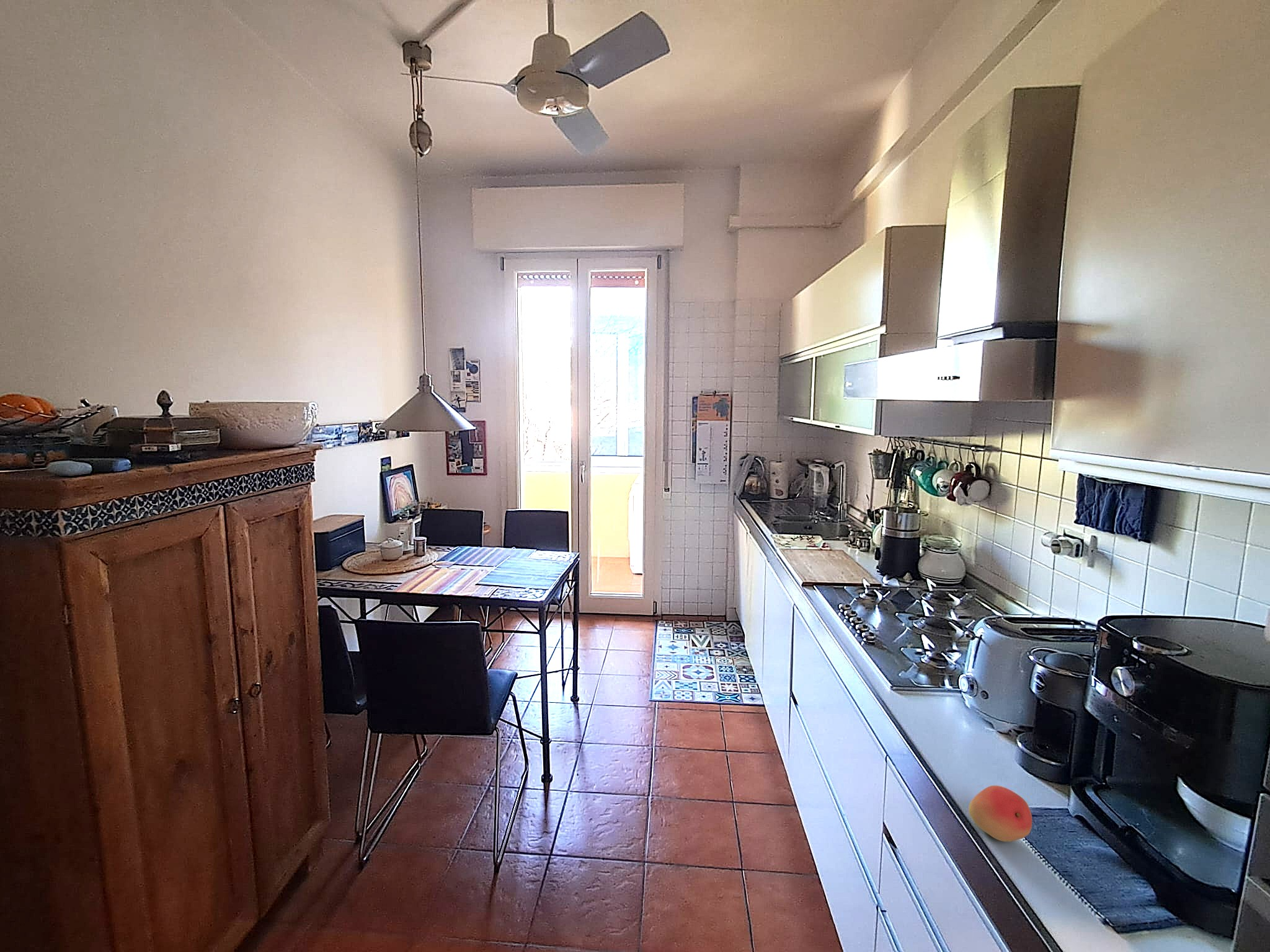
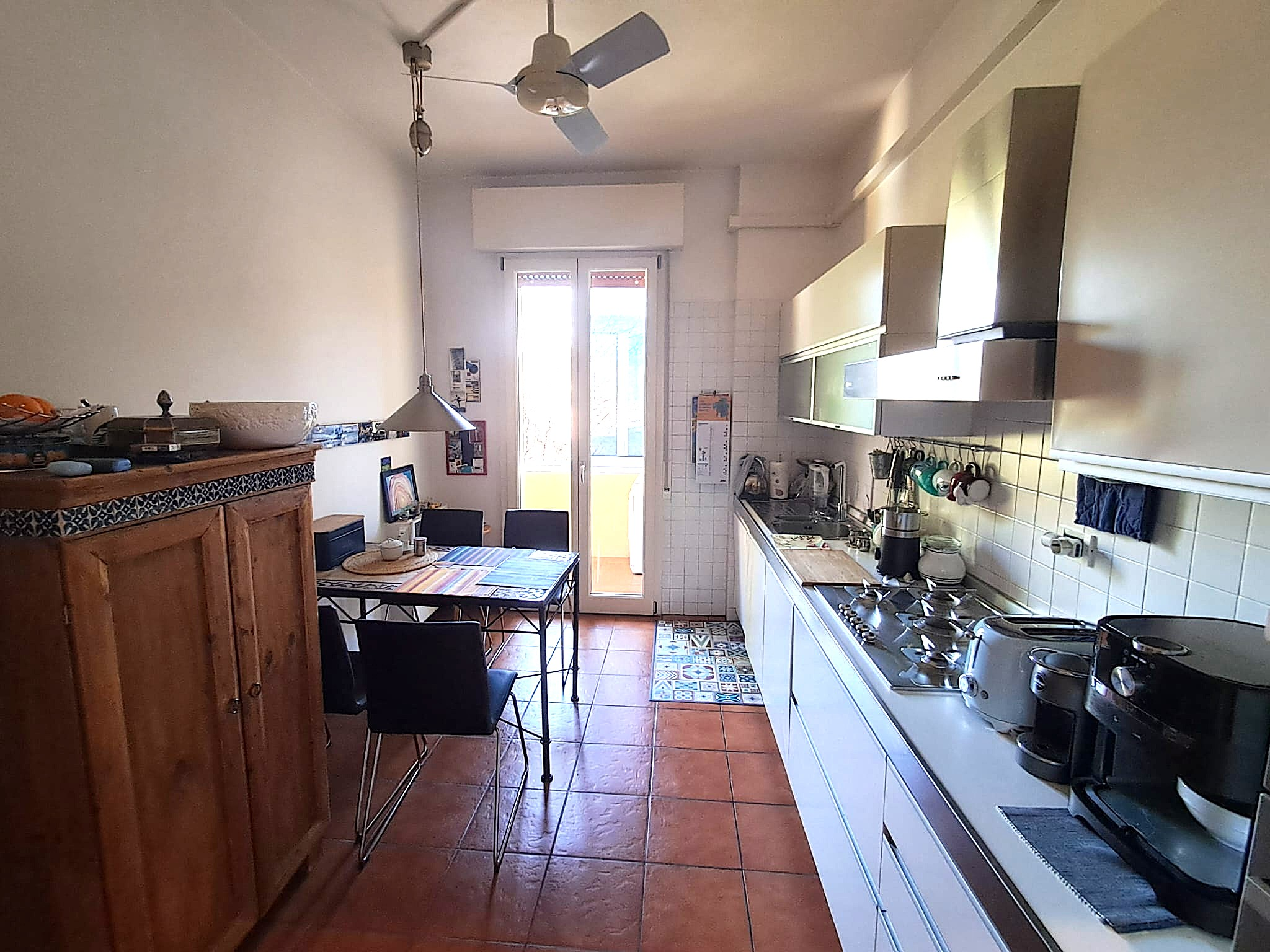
- fruit [968,785,1032,842]
